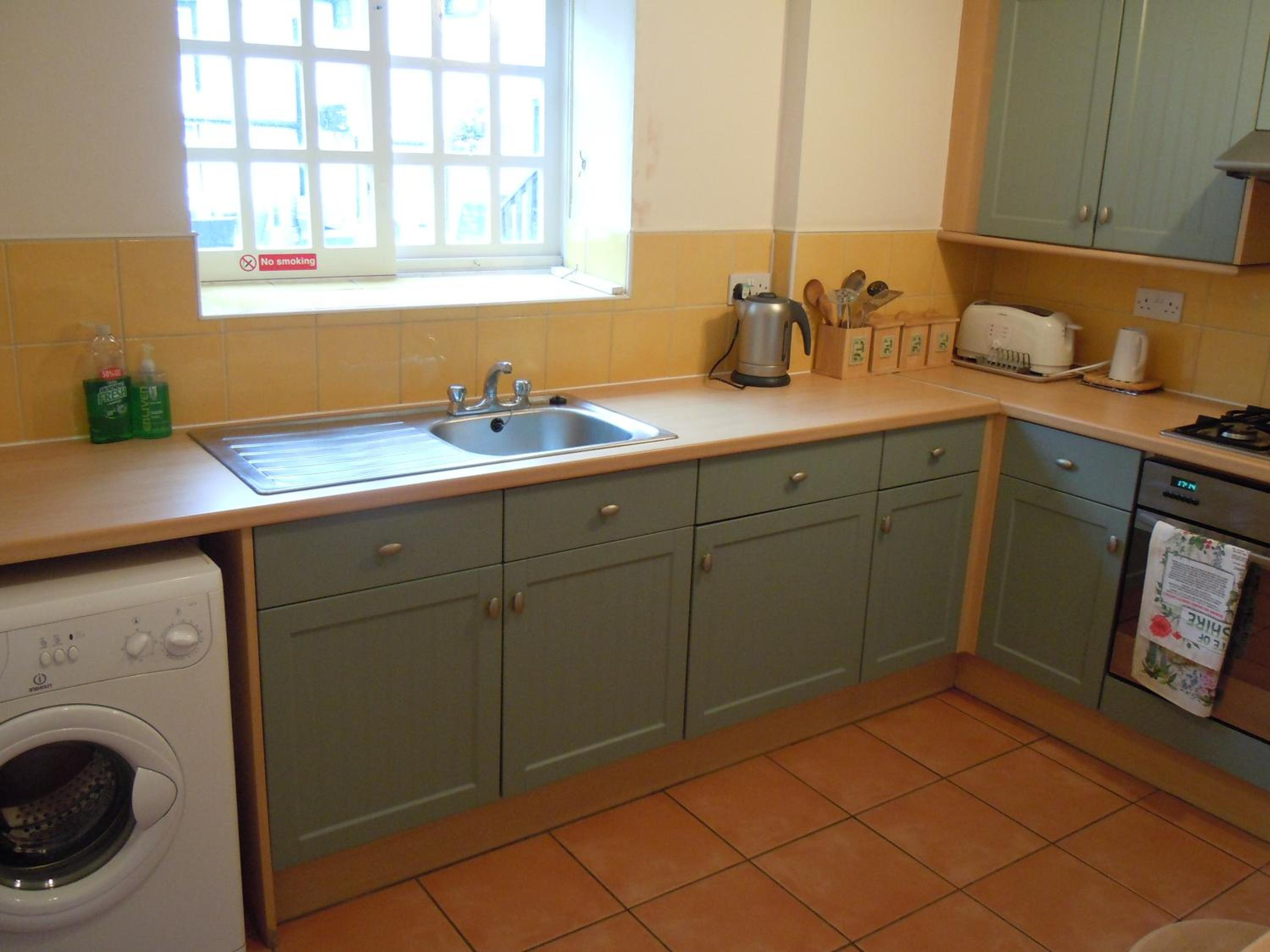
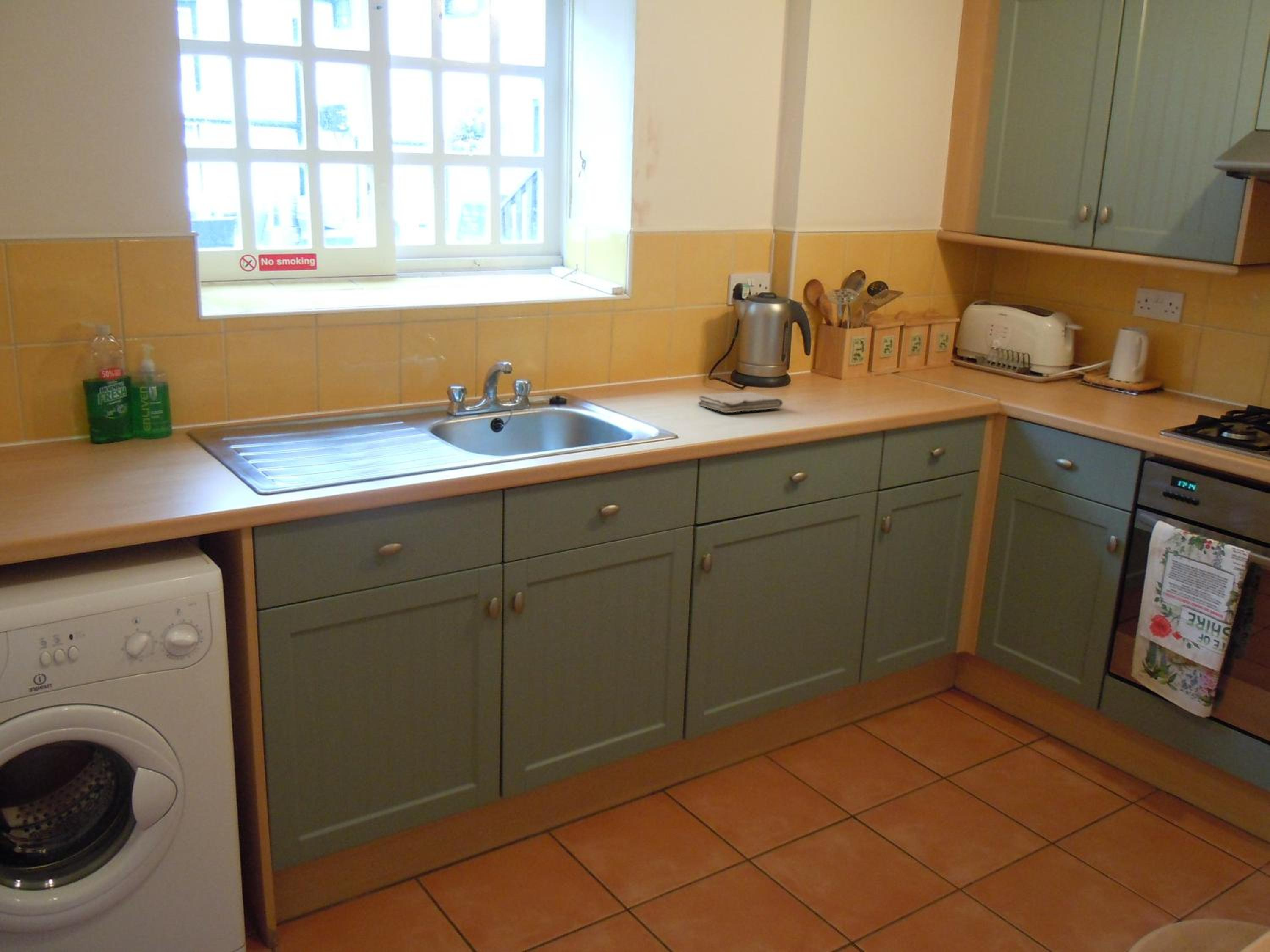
+ washcloth [698,392,784,413]
